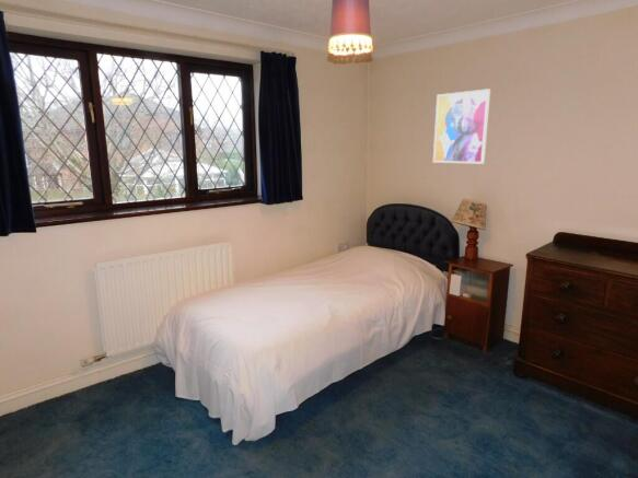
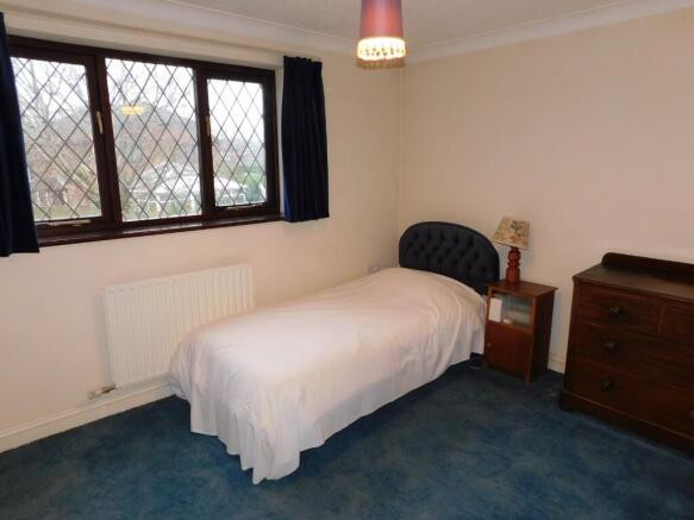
- wall art [432,88,491,165]
